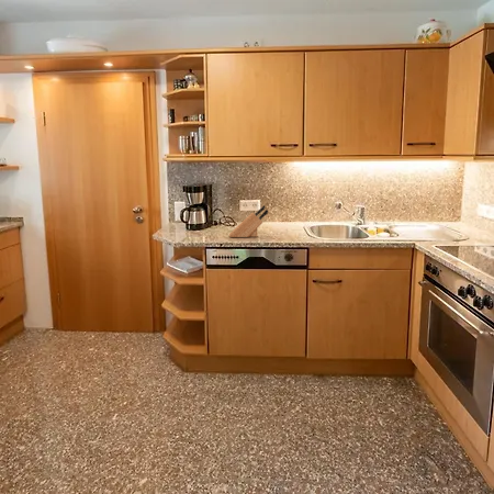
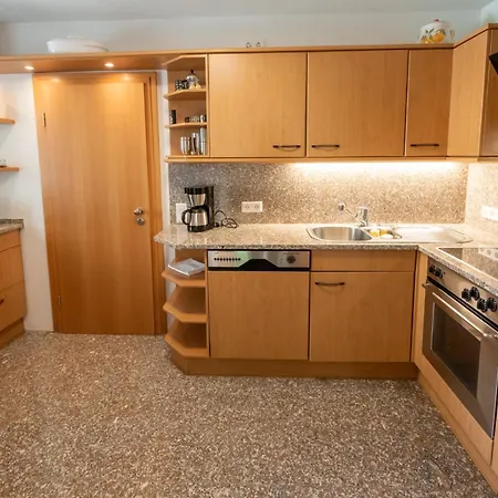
- knife block [228,204,269,238]
